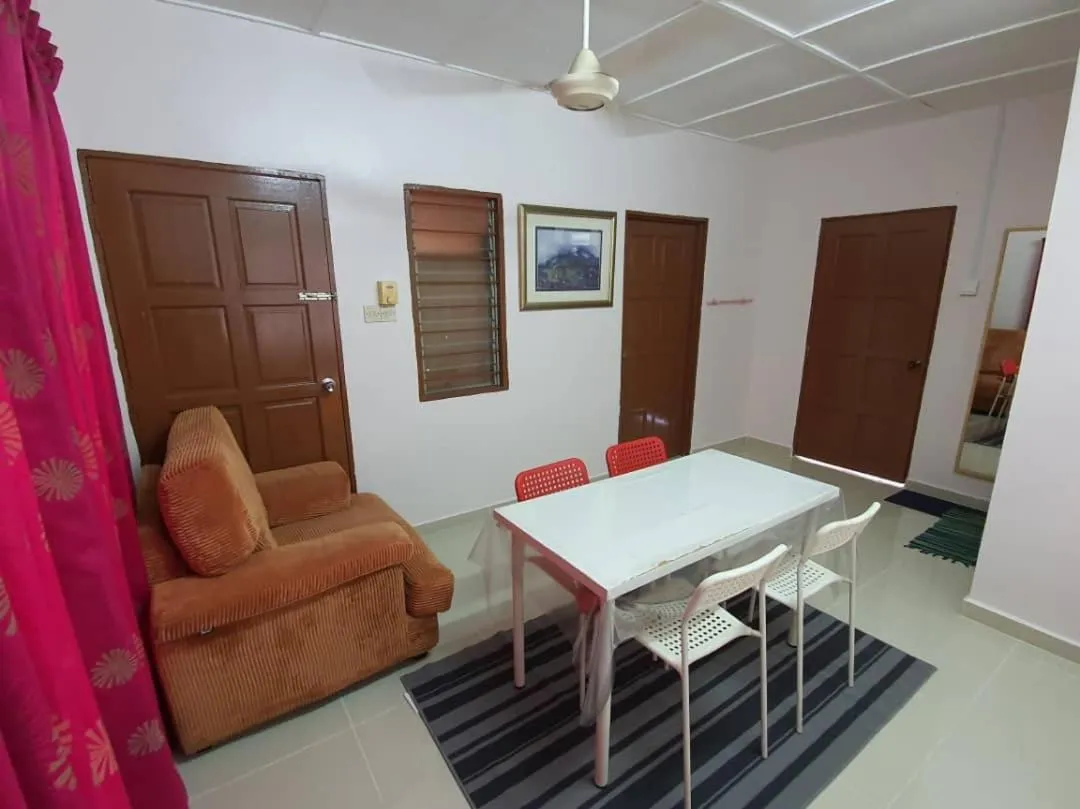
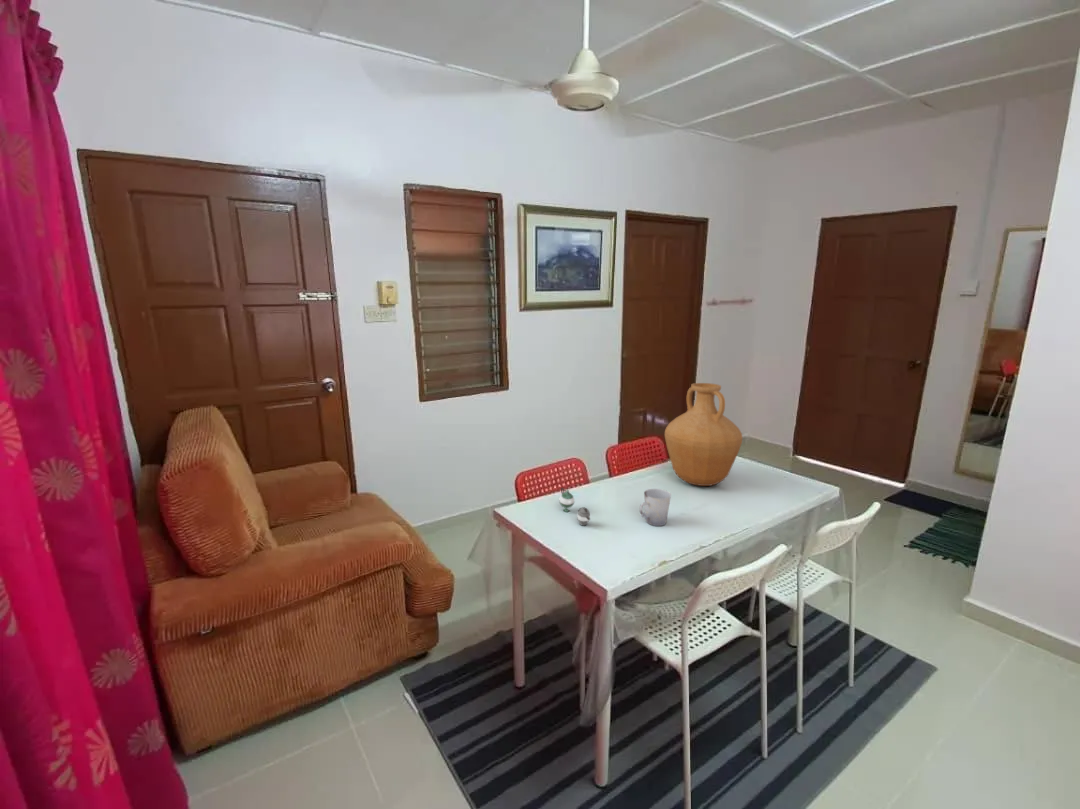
+ cup [639,488,672,527]
+ vase [664,382,743,487]
+ teapot [558,487,591,526]
